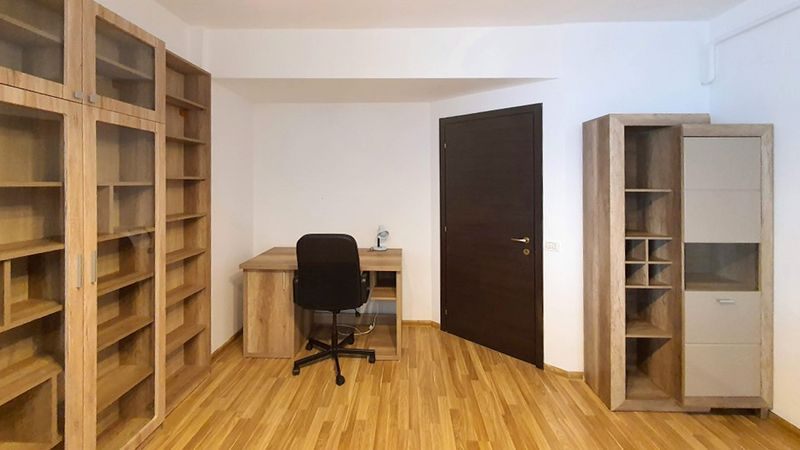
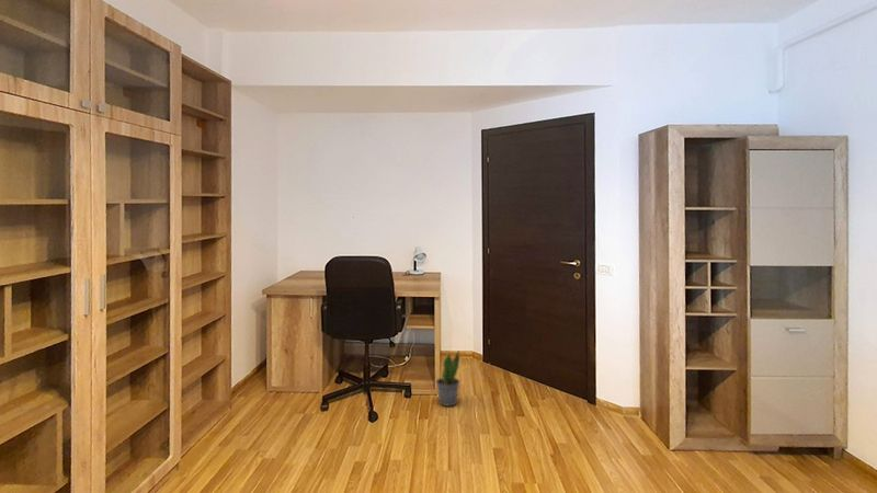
+ potted plant [435,351,460,408]
